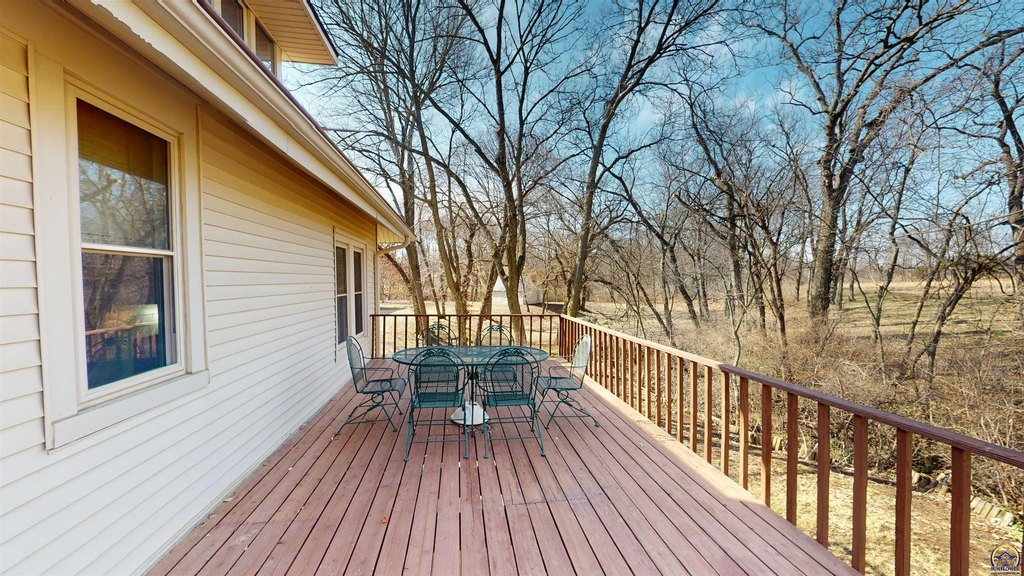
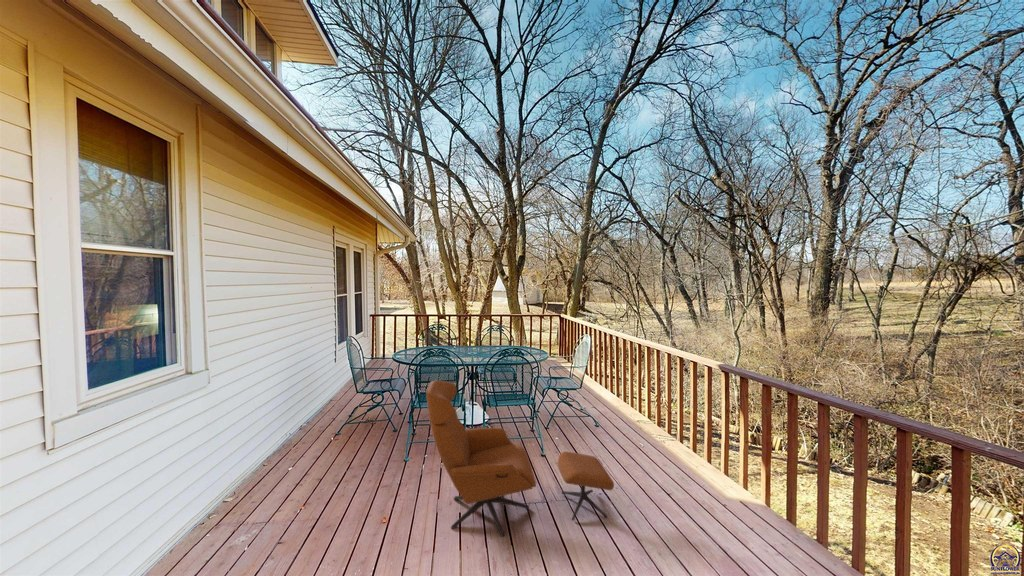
+ lounge chair [425,379,615,538]
